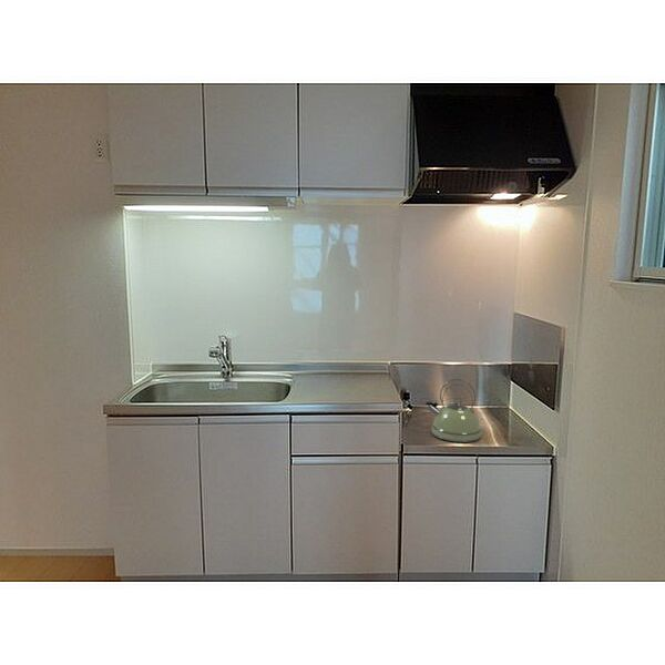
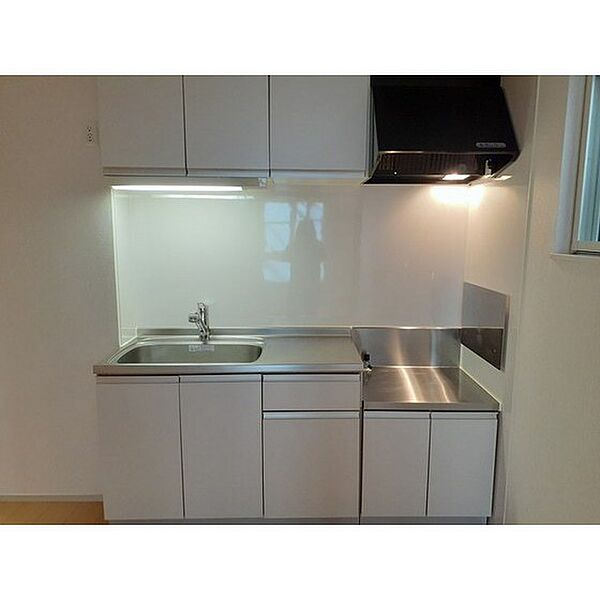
- kettle [424,378,483,443]
